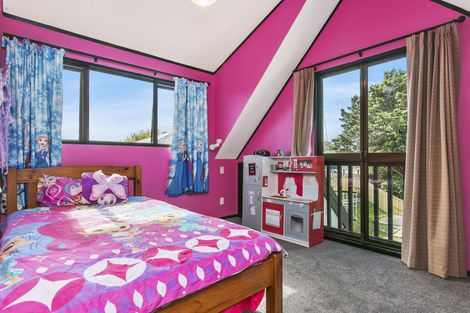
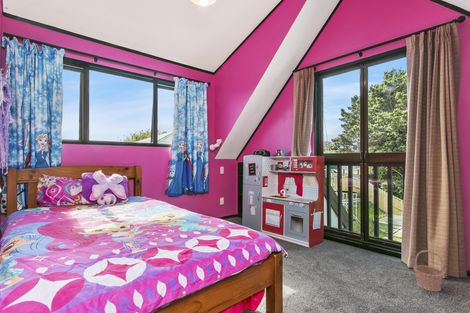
+ basket [413,249,445,292]
